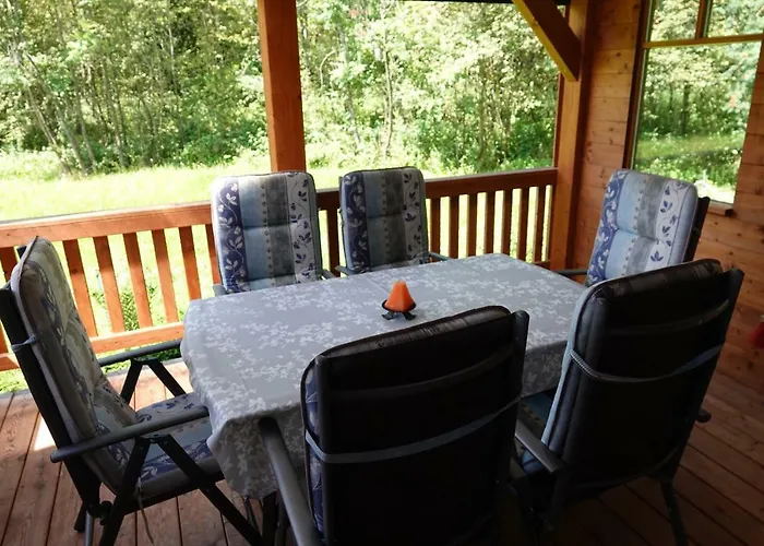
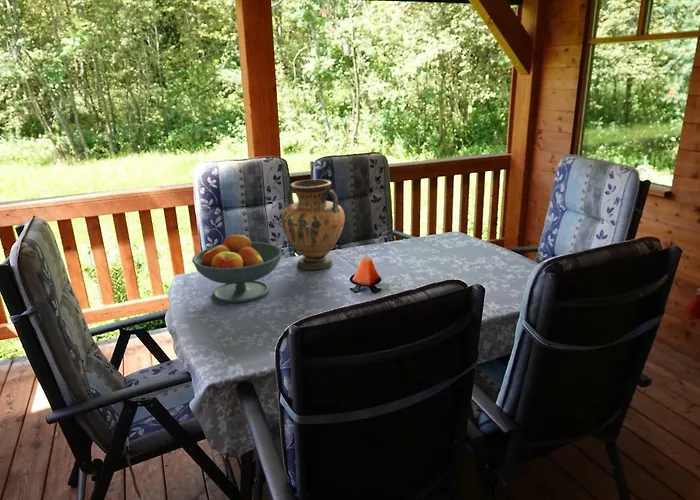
+ vase [280,179,346,270]
+ fruit bowl [191,231,283,303]
